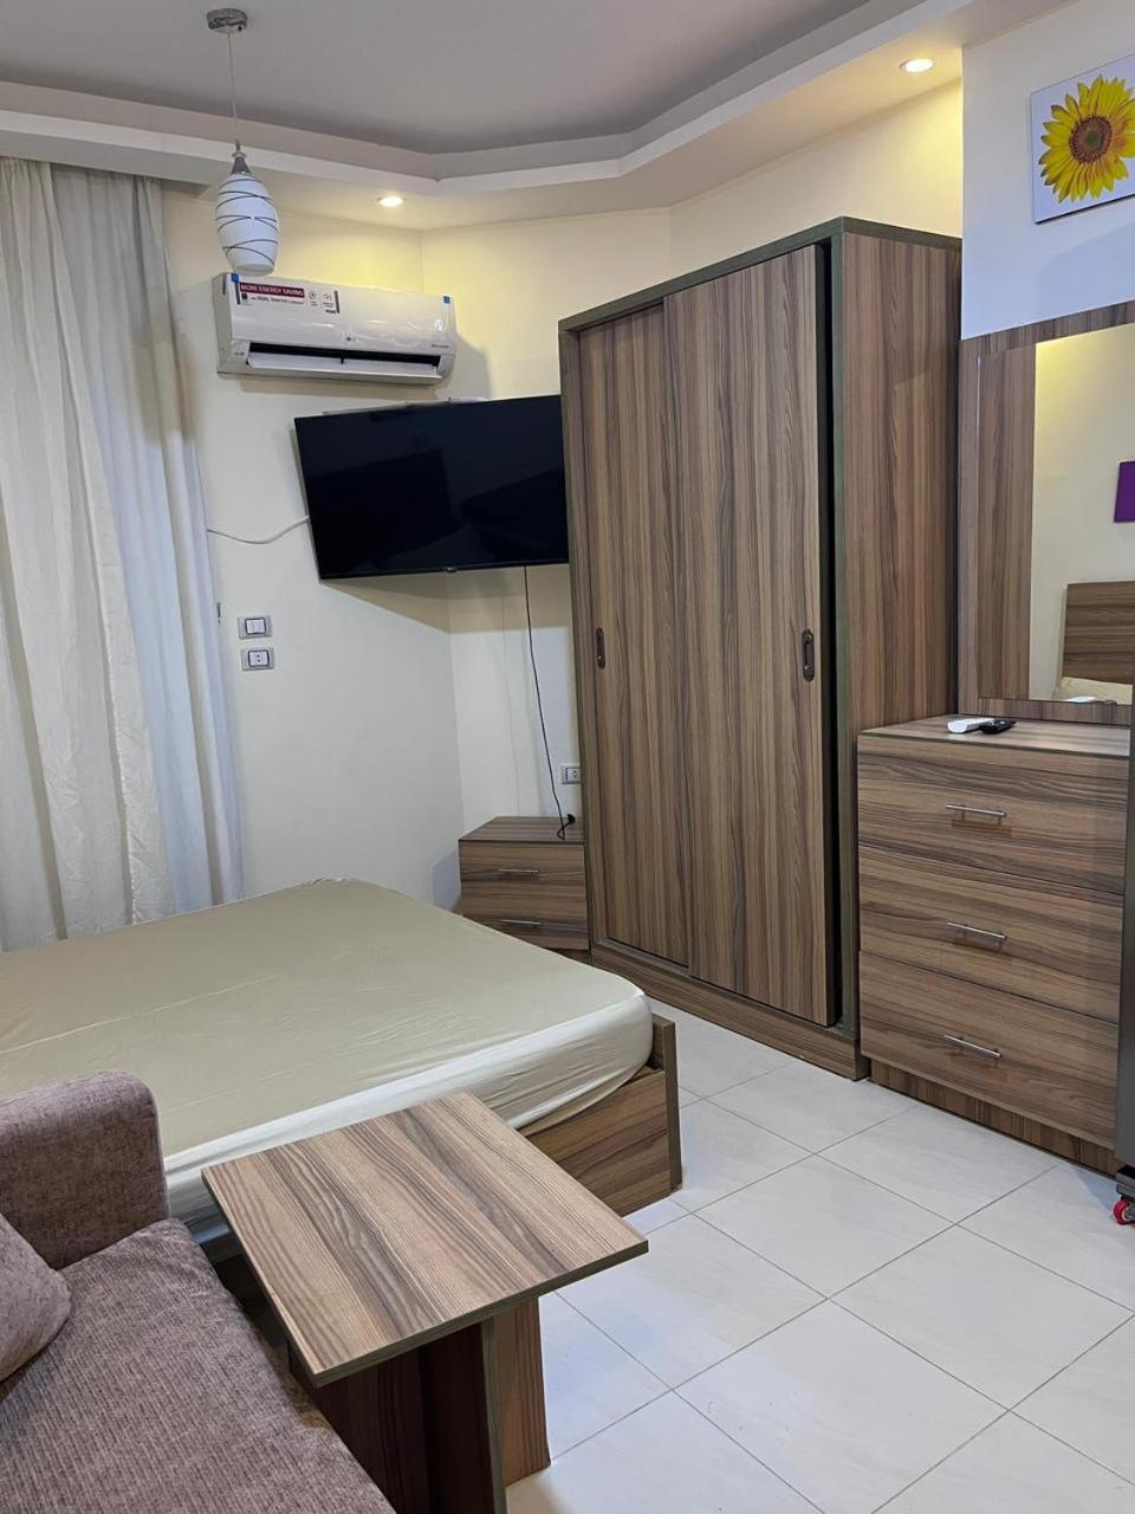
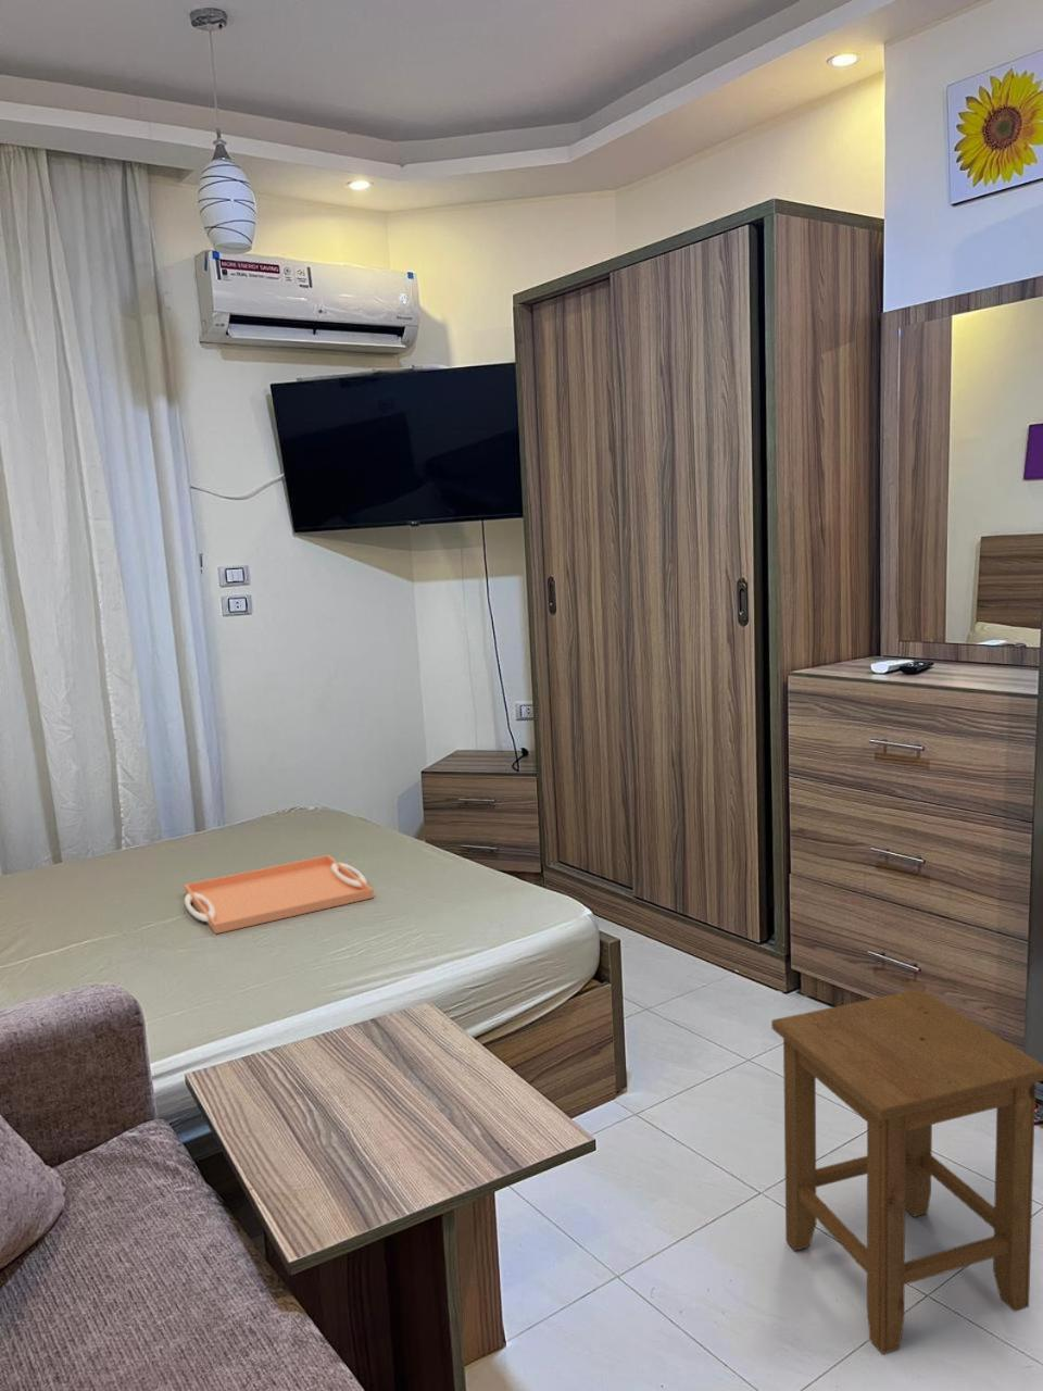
+ serving tray [184,854,375,934]
+ stool [770,988,1043,1355]
